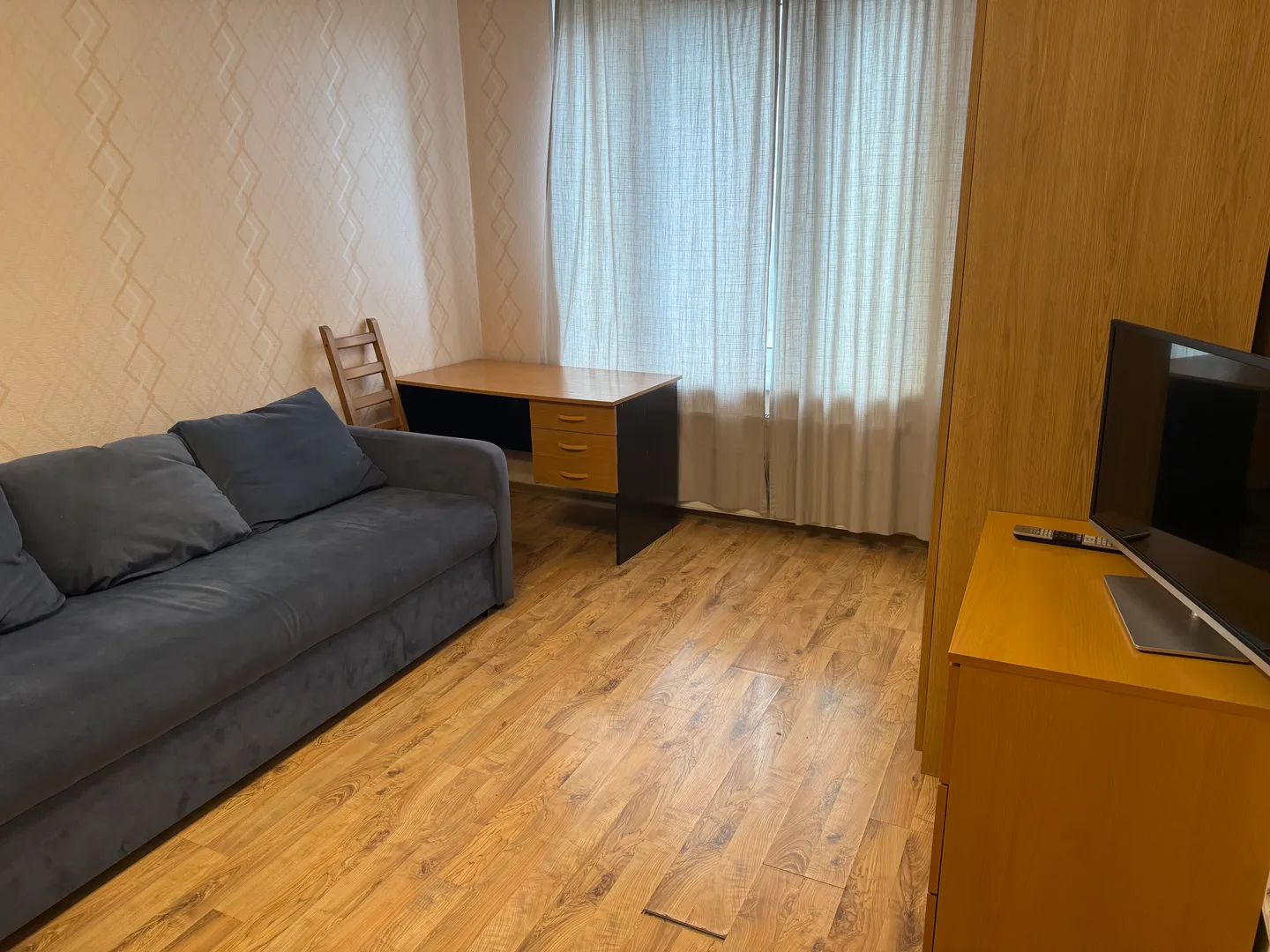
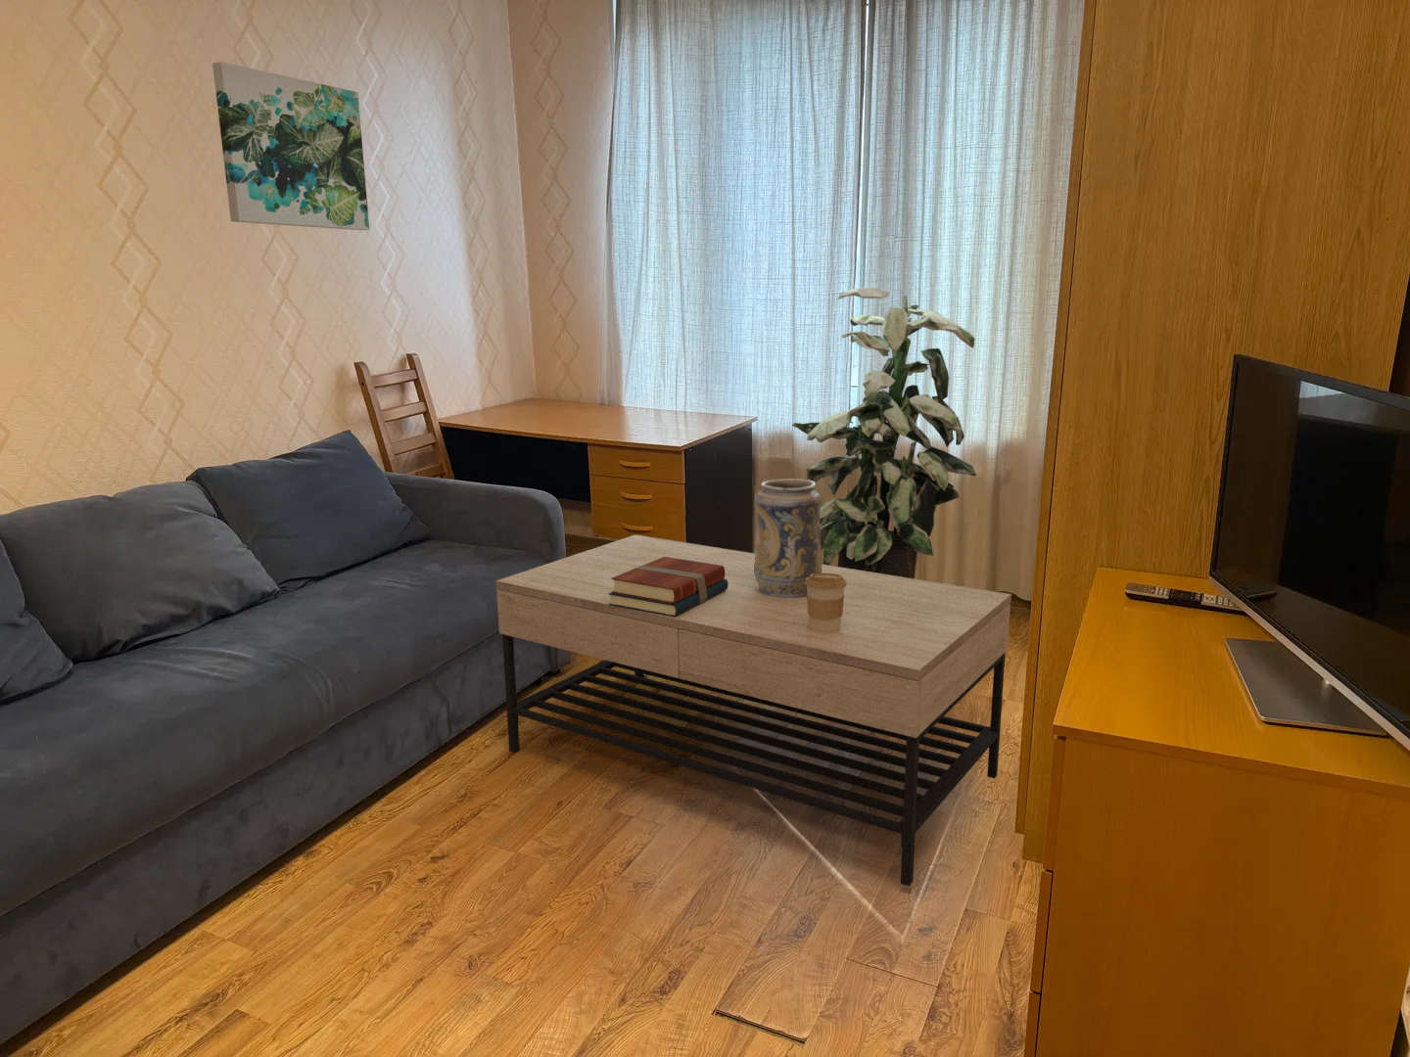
+ coffee table [495,533,1013,887]
+ books [608,557,728,616]
+ wall art [212,61,370,231]
+ decorative vase [754,479,823,598]
+ indoor plant [792,286,977,580]
+ coffee cup [805,574,847,633]
